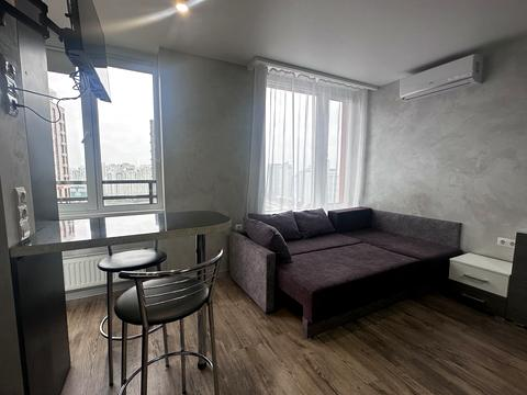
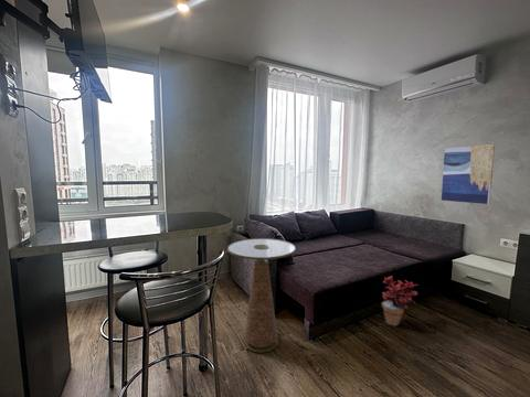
+ potted plant [381,275,420,328]
+ wall art [441,143,496,205]
+ side table [226,237,297,353]
